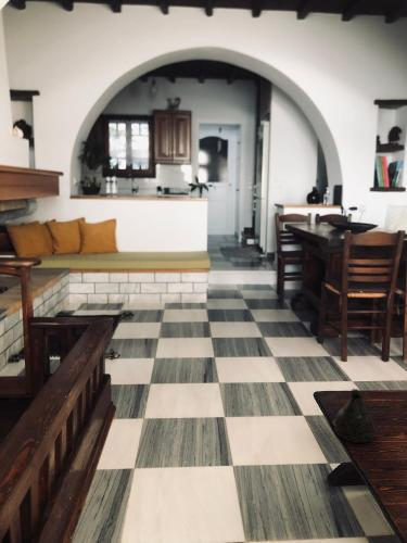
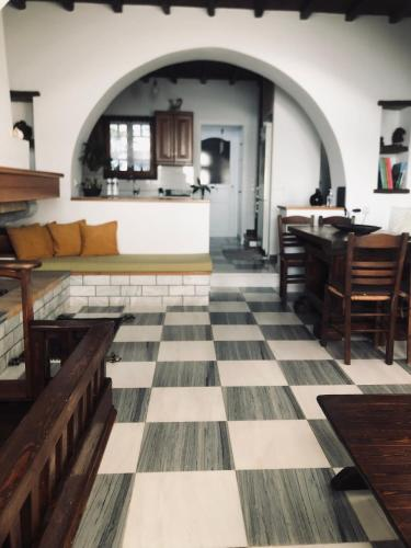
- teapot [332,388,379,444]
